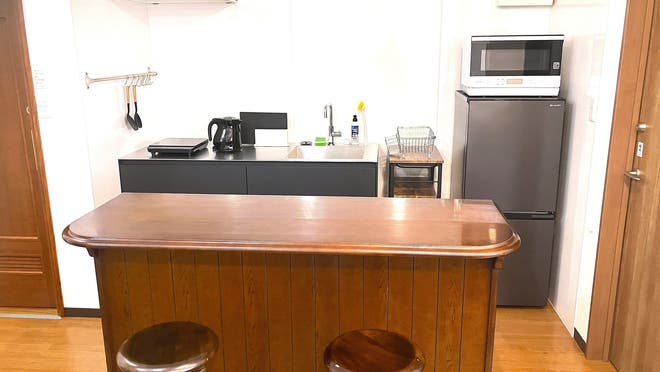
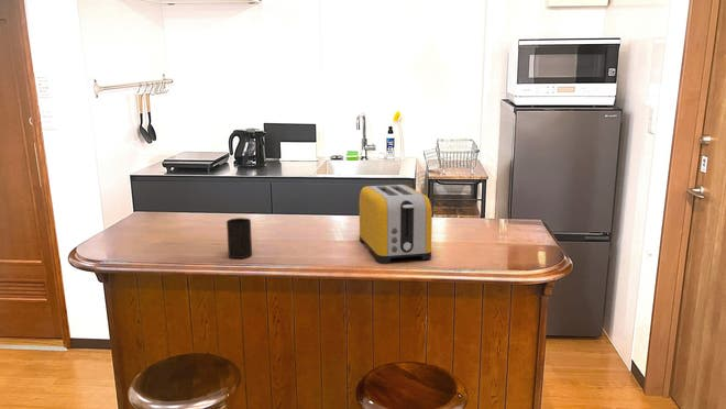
+ cup [226,217,253,259]
+ toaster [359,184,433,264]
